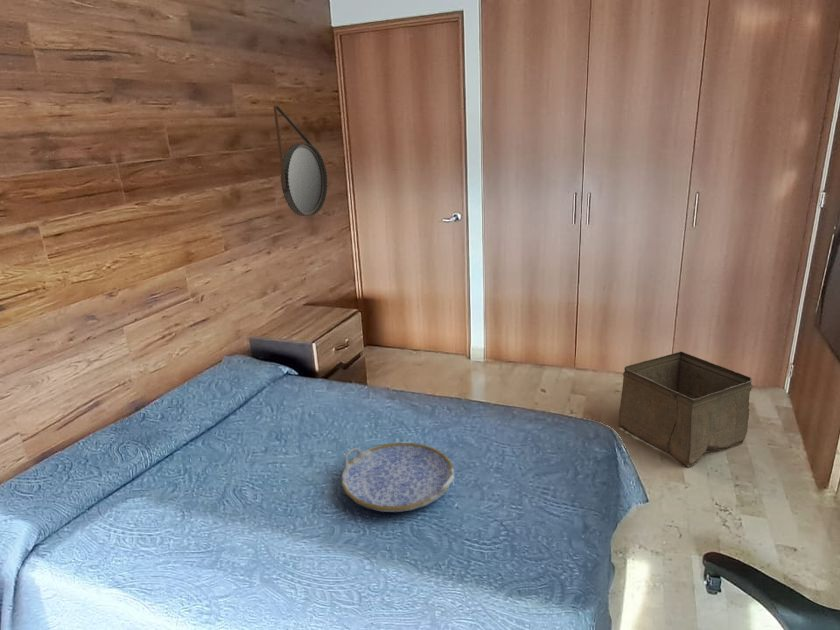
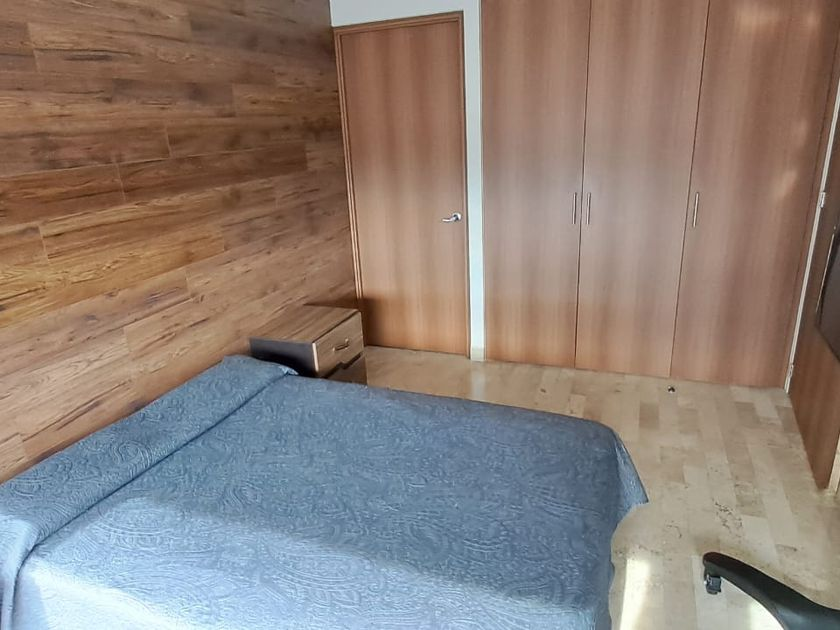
- storage bin [618,351,754,468]
- serving tray [341,442,455,513]
- home mirror [273,105,328,217]
